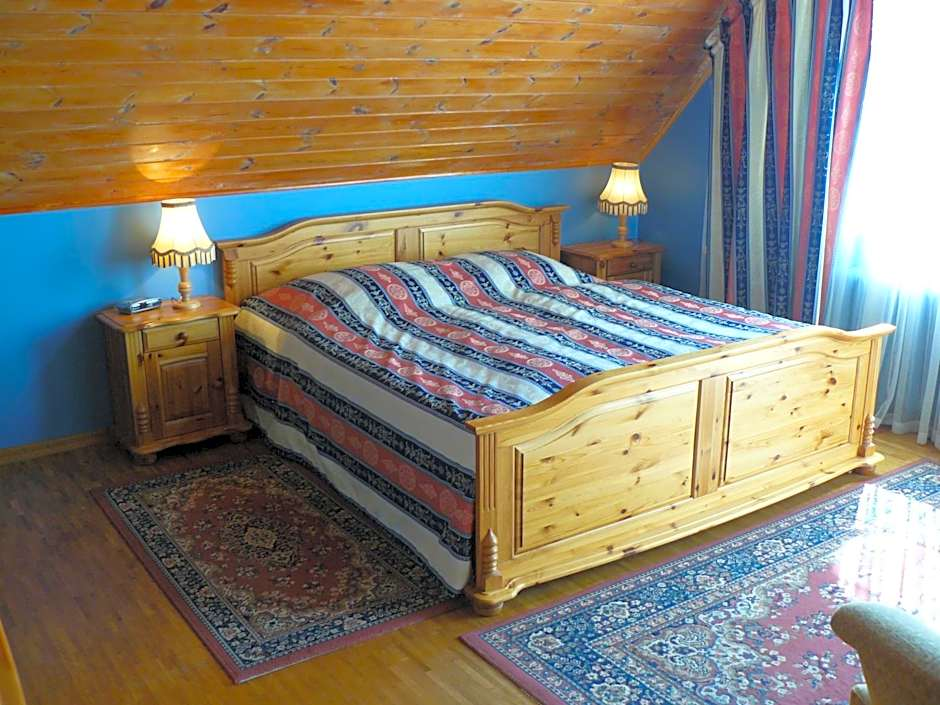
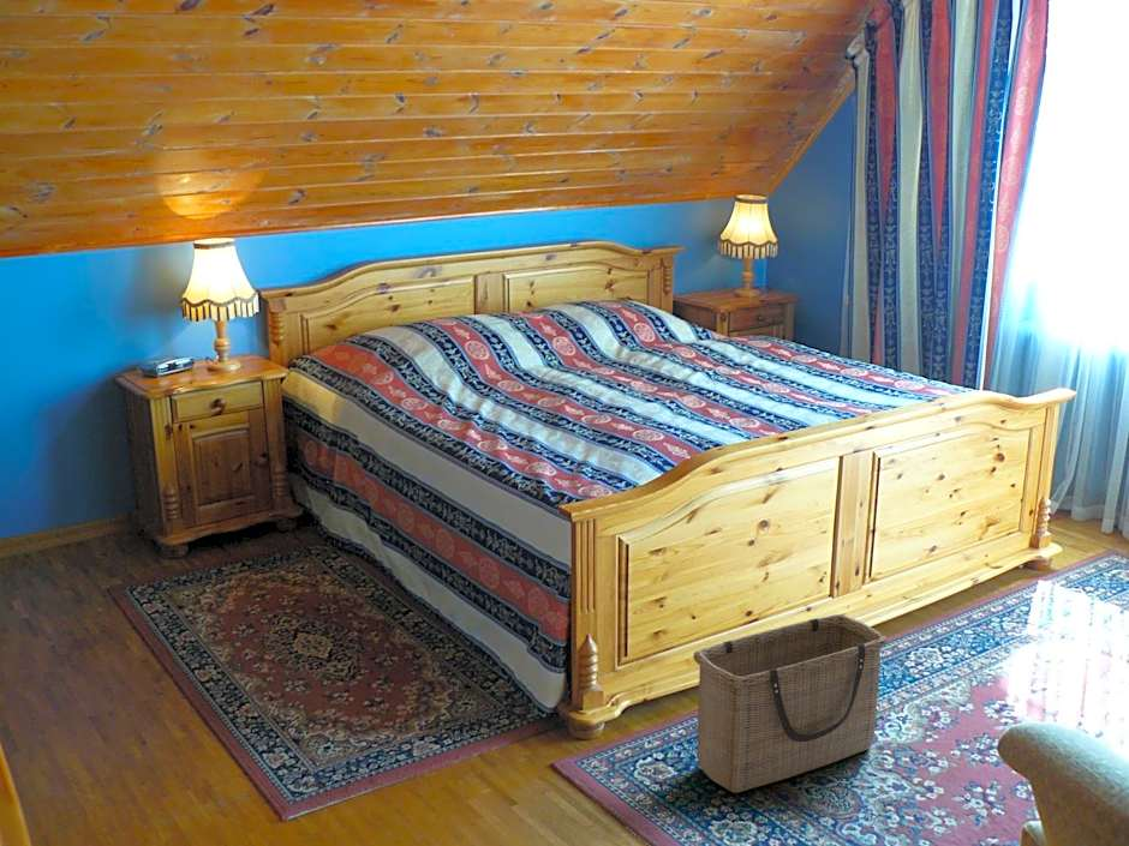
+ basket [692,613,889,794]
